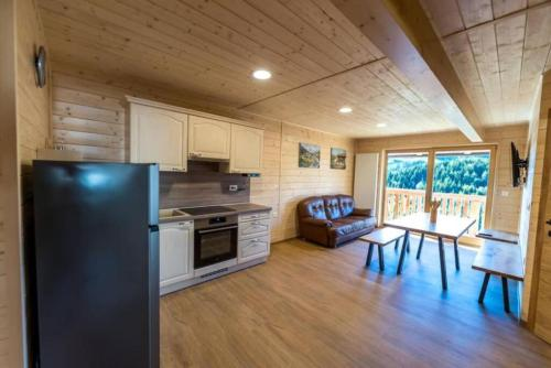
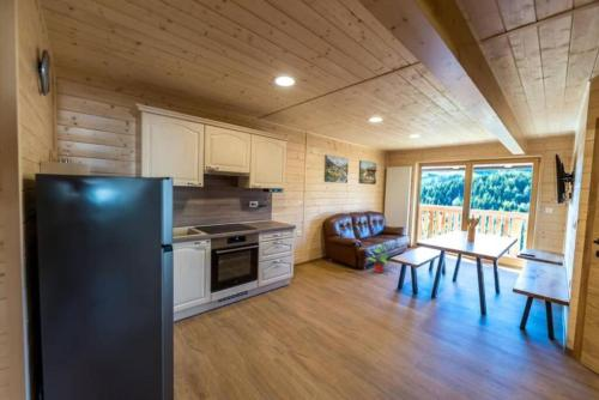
+ potted plant [367,243,389,274]
